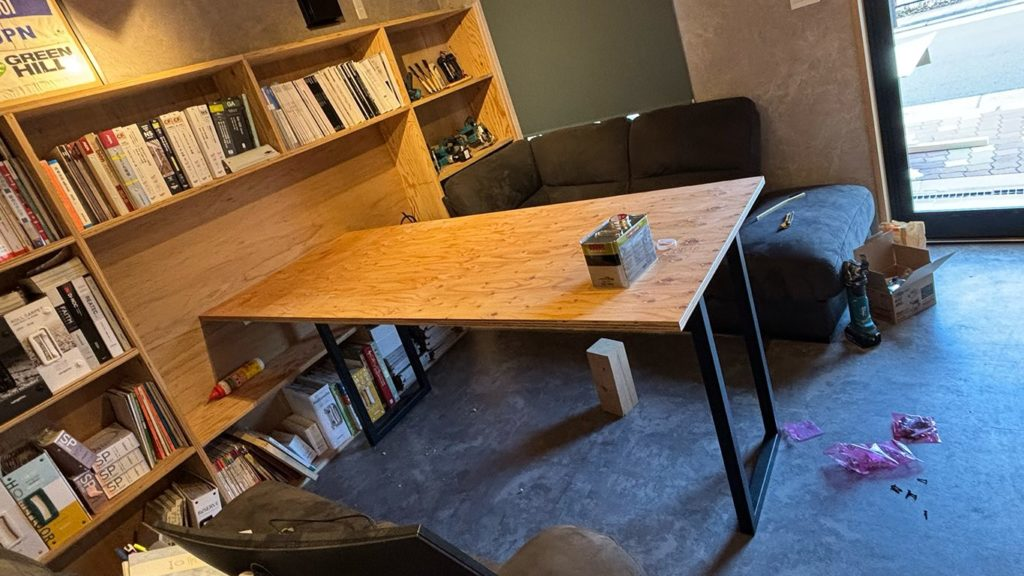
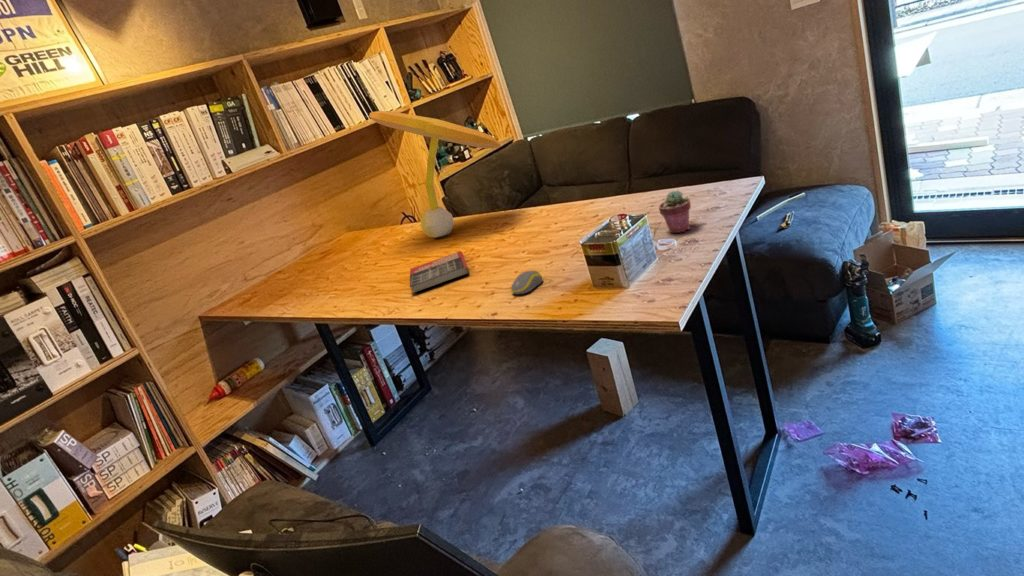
+ desk lamp [368,110,502,238]
+ book [409,250,470,293]
+ potted succulent [658,189,692,234]
+ computer mouse [510,270,543,295]
